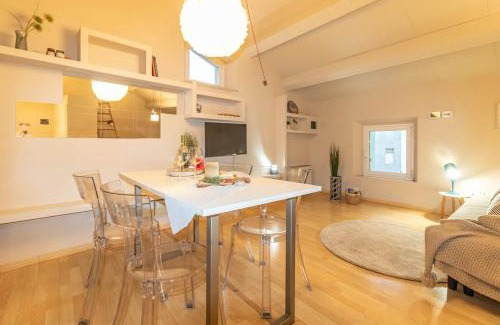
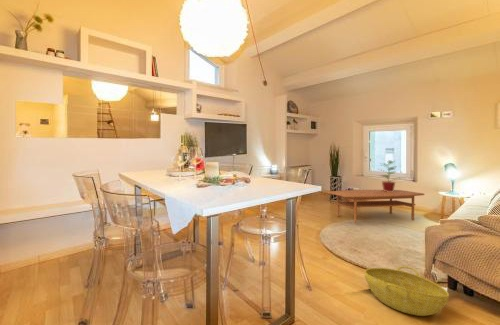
+ coffee table [326,189,425,224]
+ basket [363,265,450,317]
+ potted plant [378,159,406,192]
